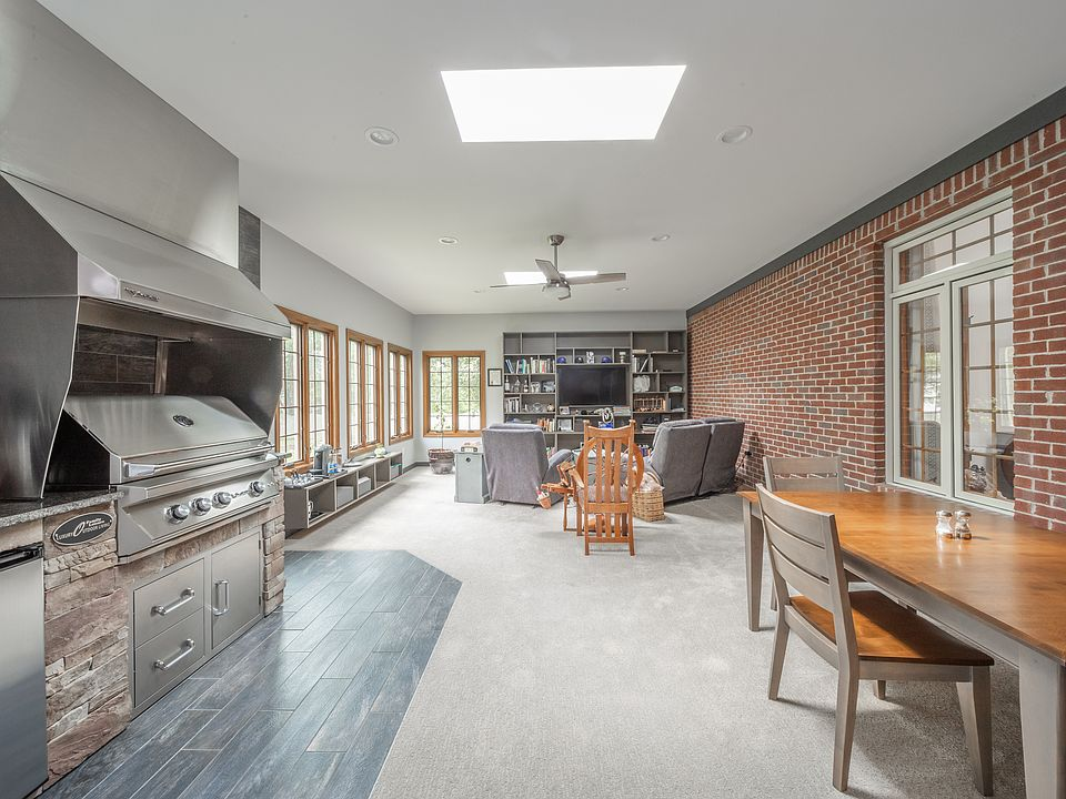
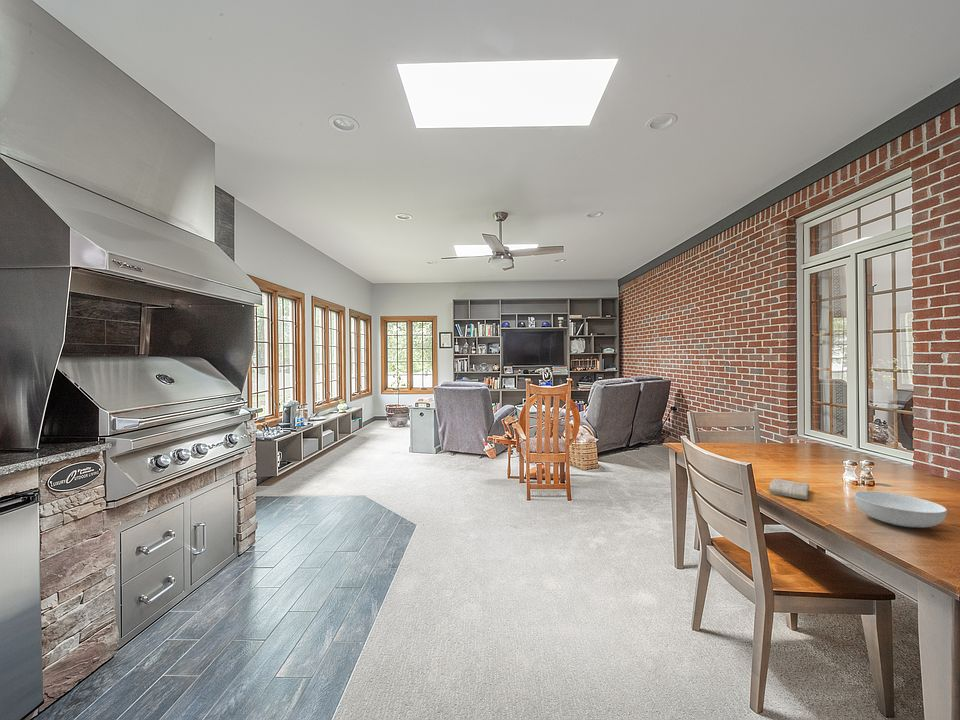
+ washcloth [768,478,810,501]
+ serving bowl [852,490,948,528]
